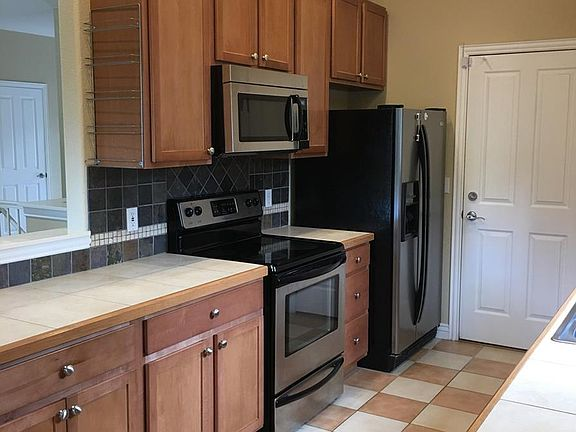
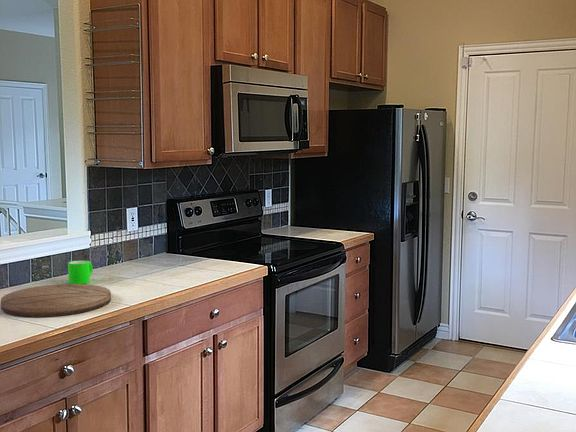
+ mug [67,259,94,284]
+ cutting board [0,283,112,318]
